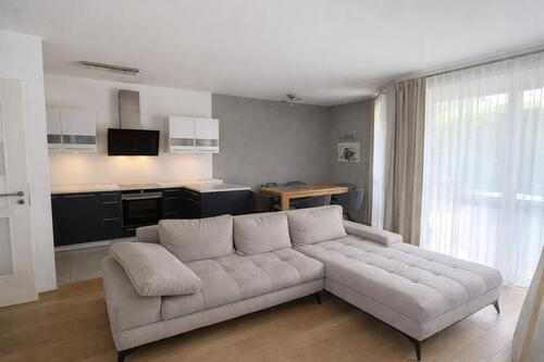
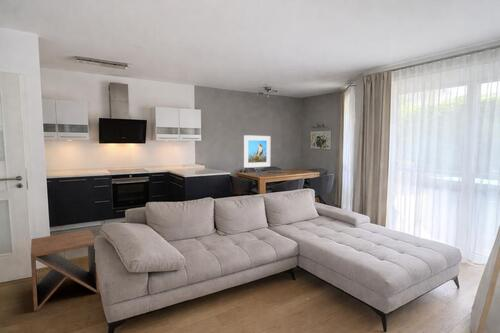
+ side table [30,229,101,312]
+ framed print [243,134,272,169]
